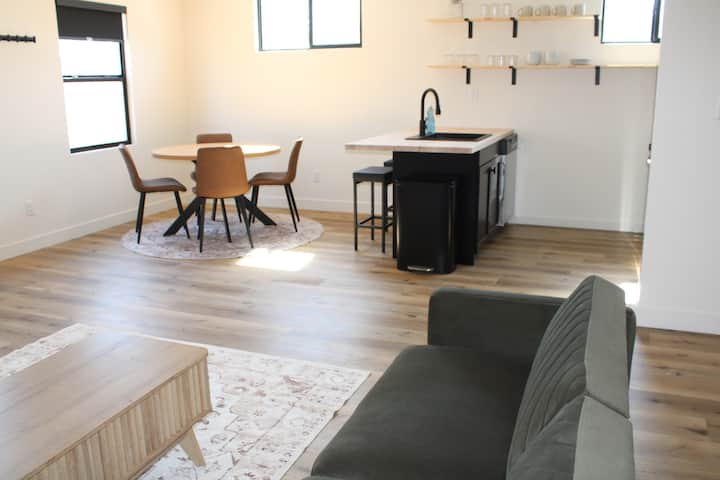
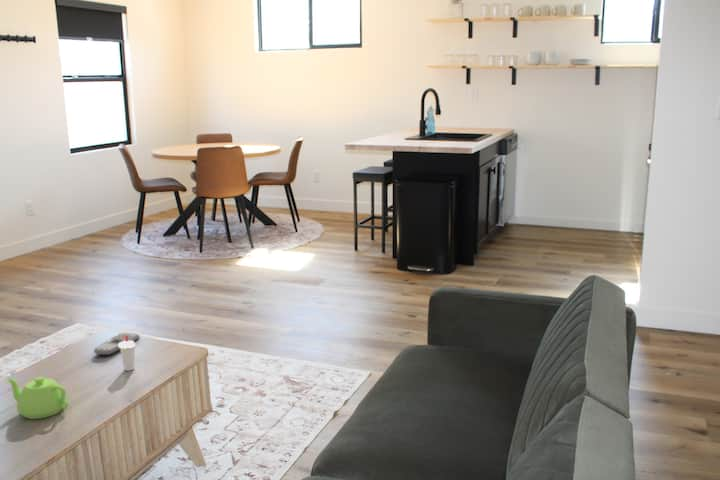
+ teapot [5,376,70,420]
+ remote control [93,332,141,356]
+ cup [119,336,137,372]
